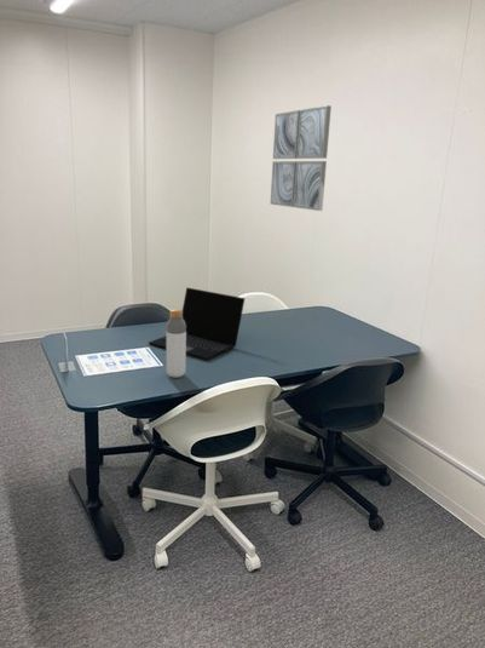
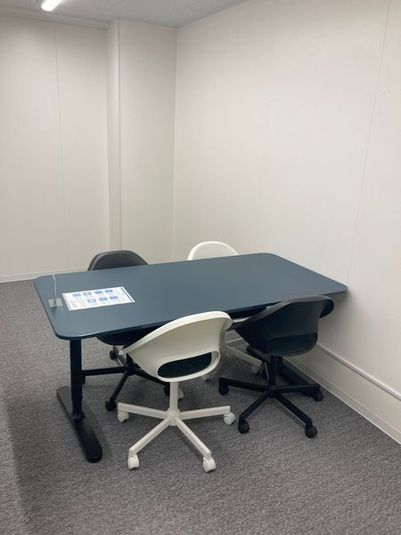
- laptop [148,286,246,361]
- wall art [270,104,333,212]
- bottle [166,308,187,379]
